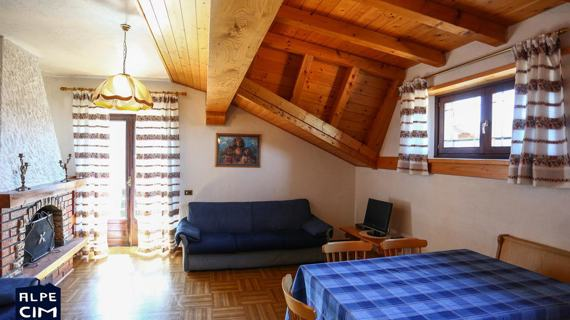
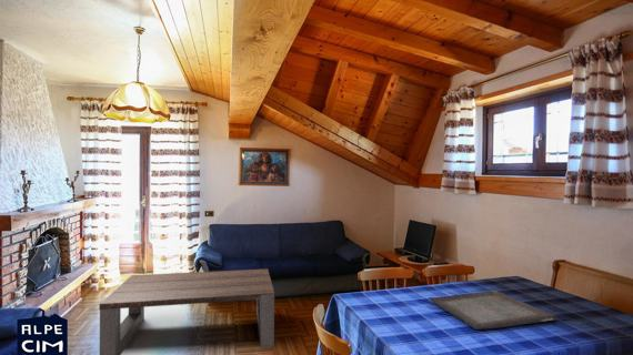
+ serving tray [429,290,557,331]
+ coffee table [98,267,275,355]
